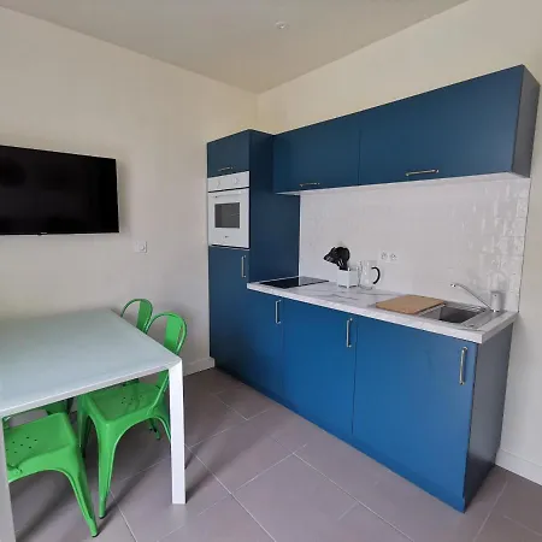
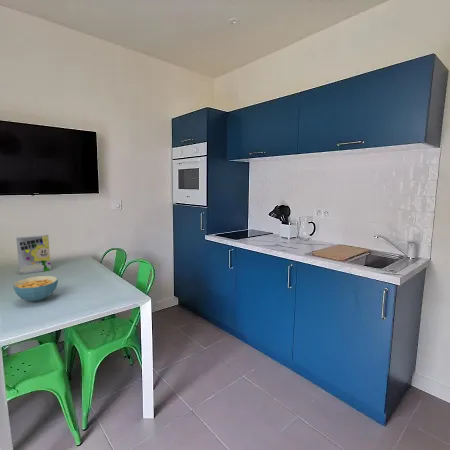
+ cereal bowl [12,275,59,303]
+ cereal box [15,234,52,275]
